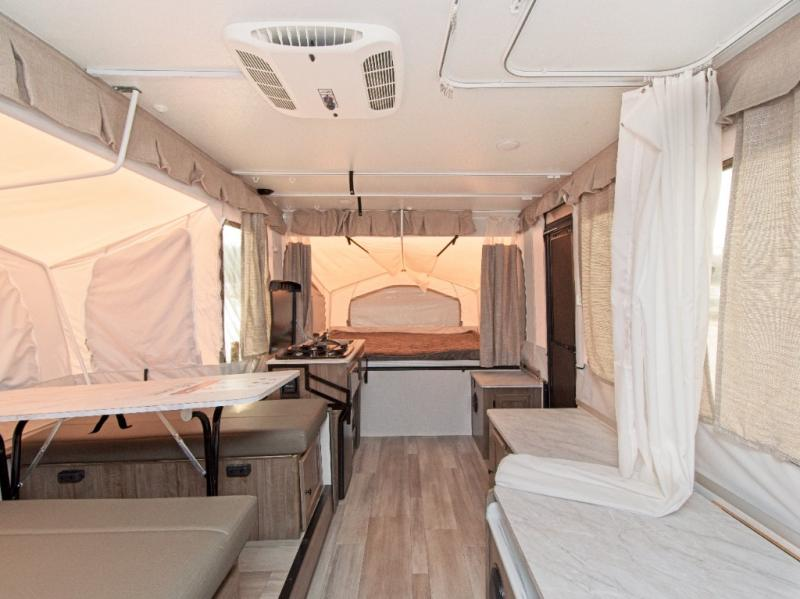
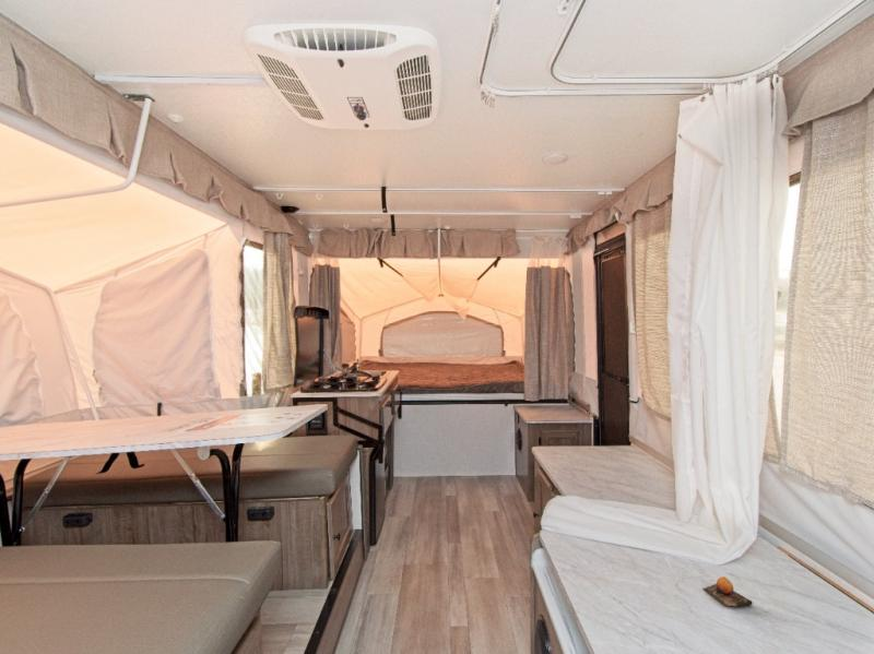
+ orange [702,575,753,608]
